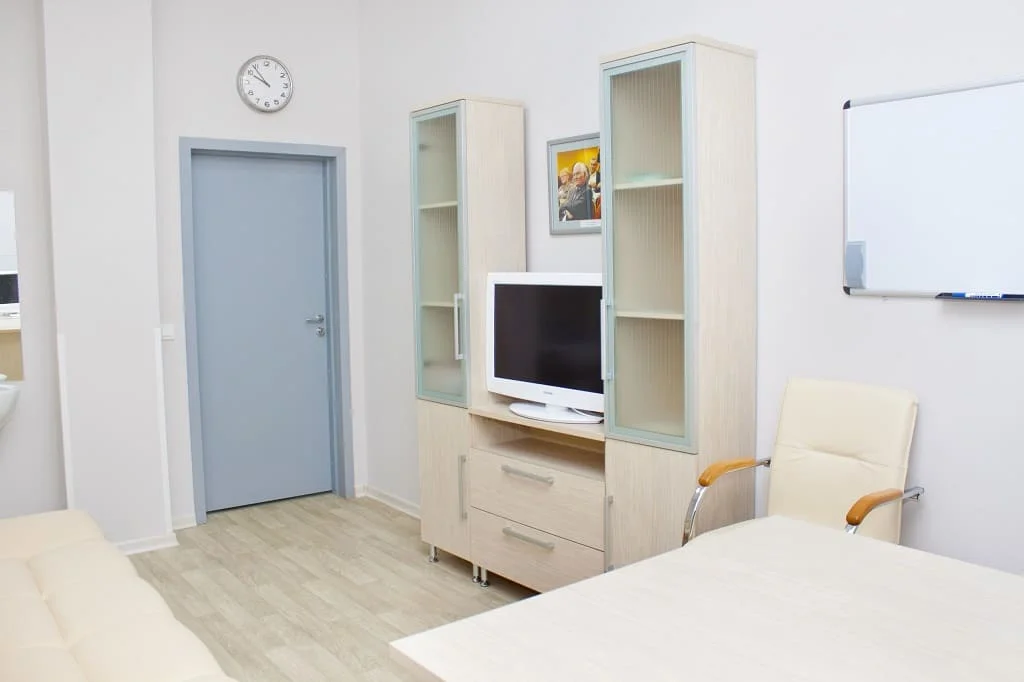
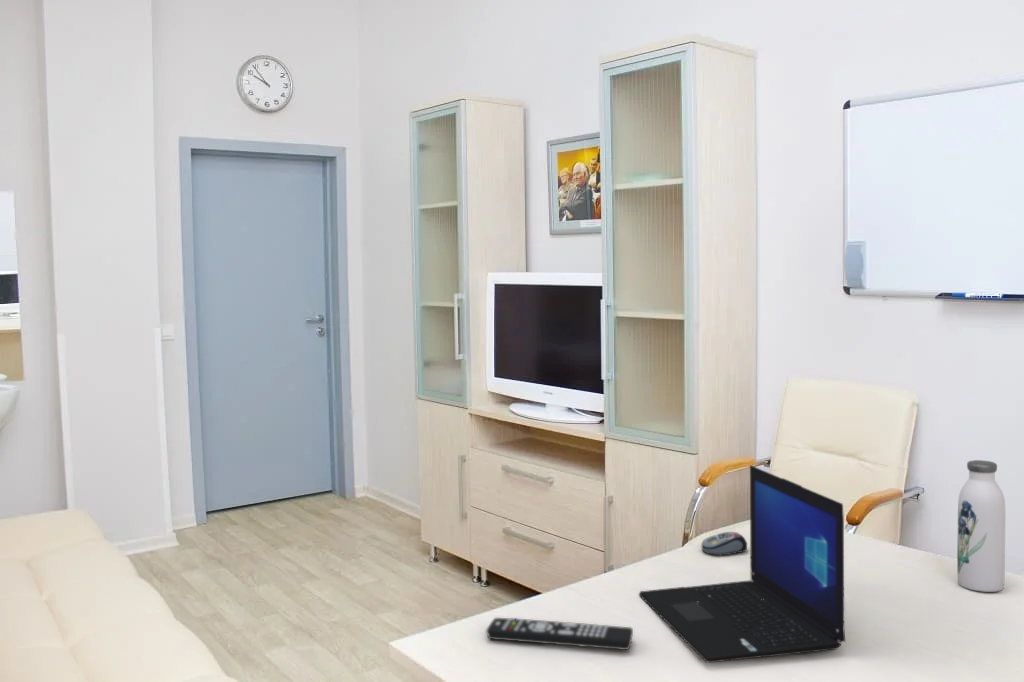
+ remote control [485,617,634,651]
+ water bottle [956,459,1006,593]
+ computer mouse [701,531,748,556]
+ laptop [638,464,846,664]
